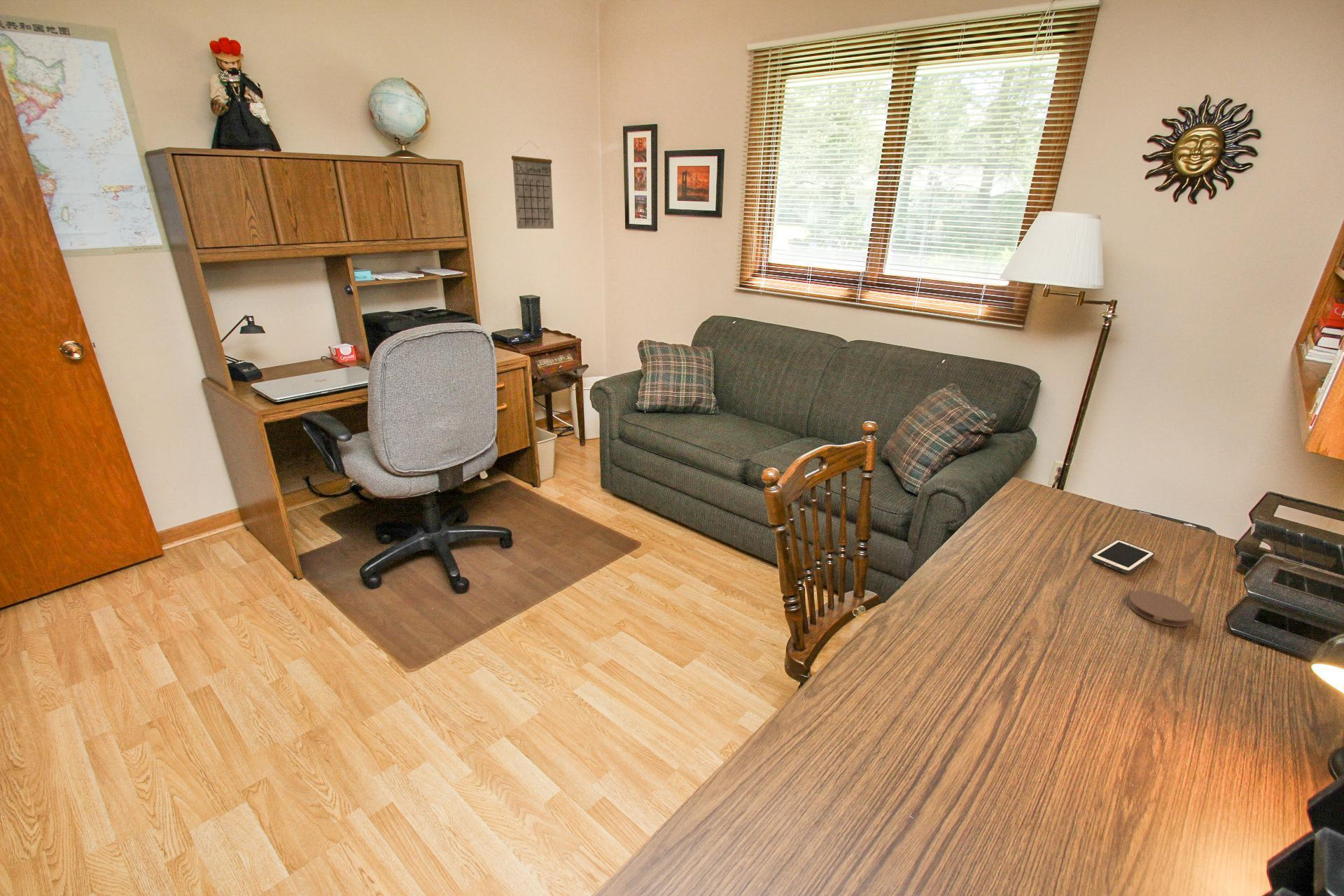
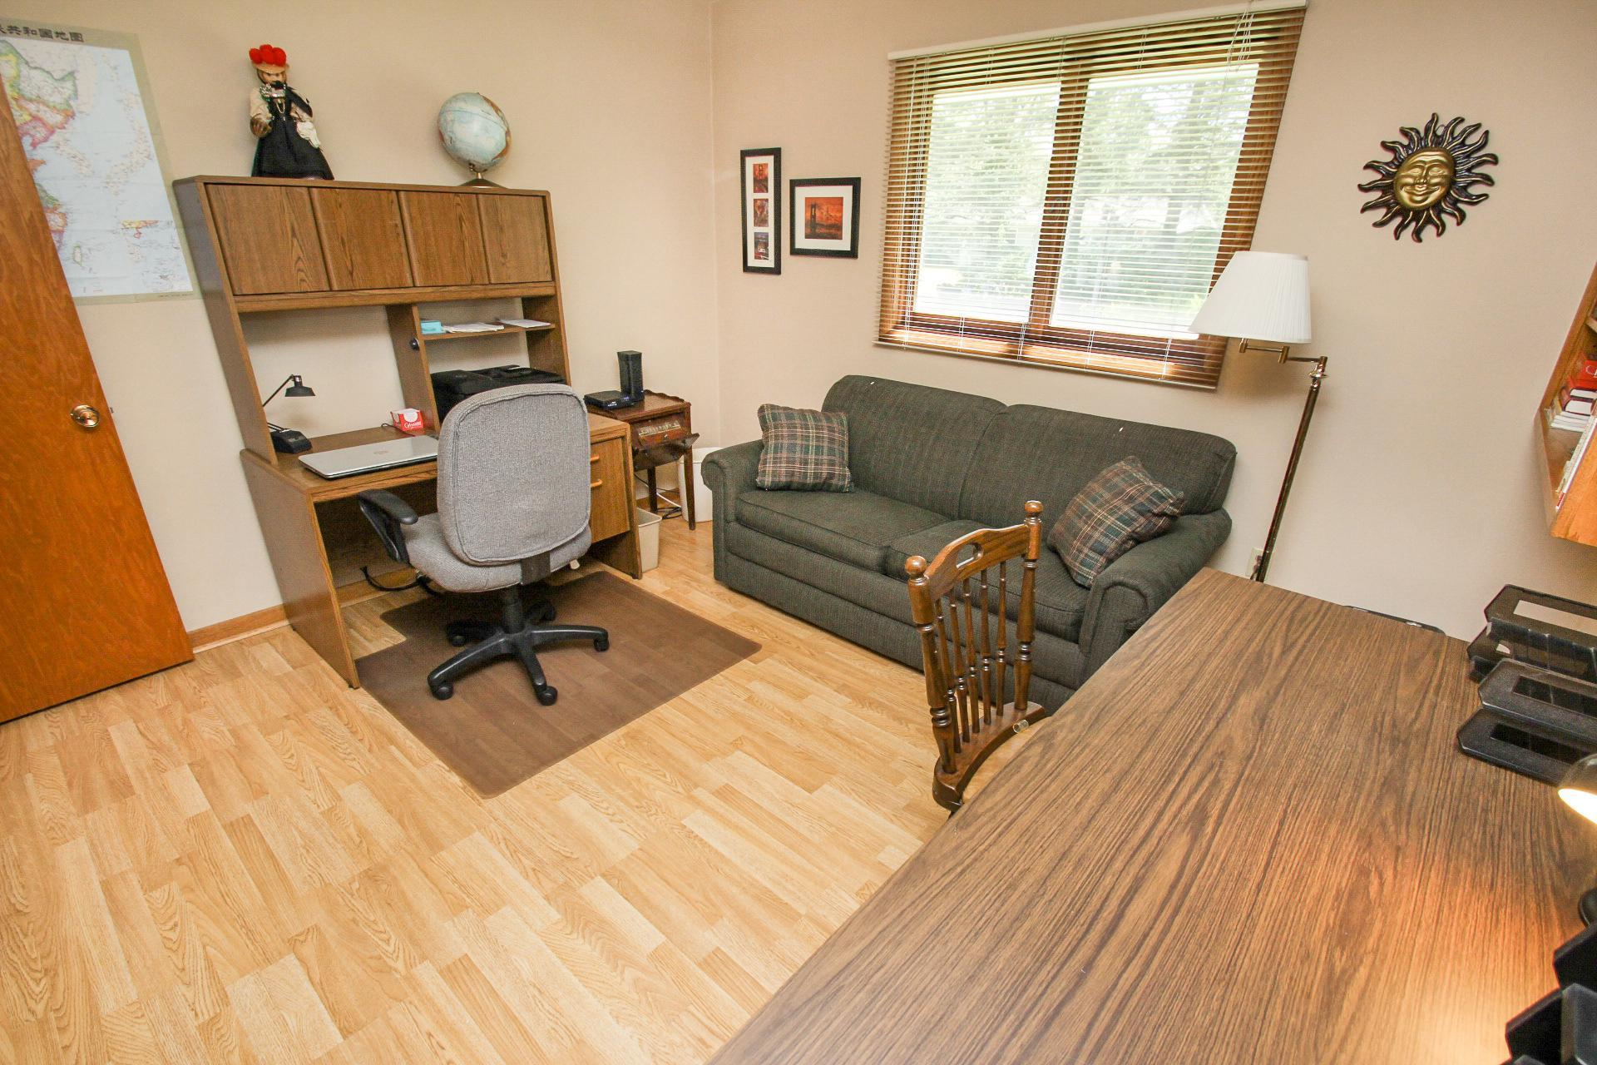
- calendar [511,141,554,230]
- cell phone [1090,539,1155,575]
- coaster [1127,590,1193,628]
